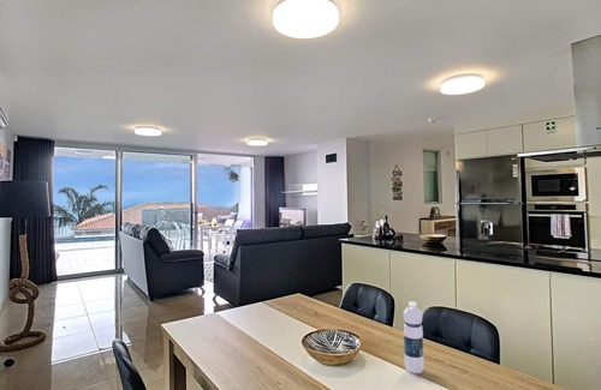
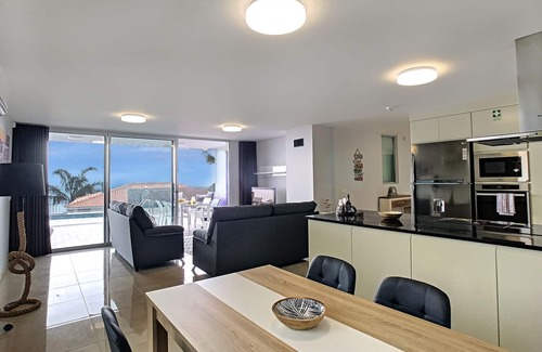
- water bottle [403,300,424,374]
